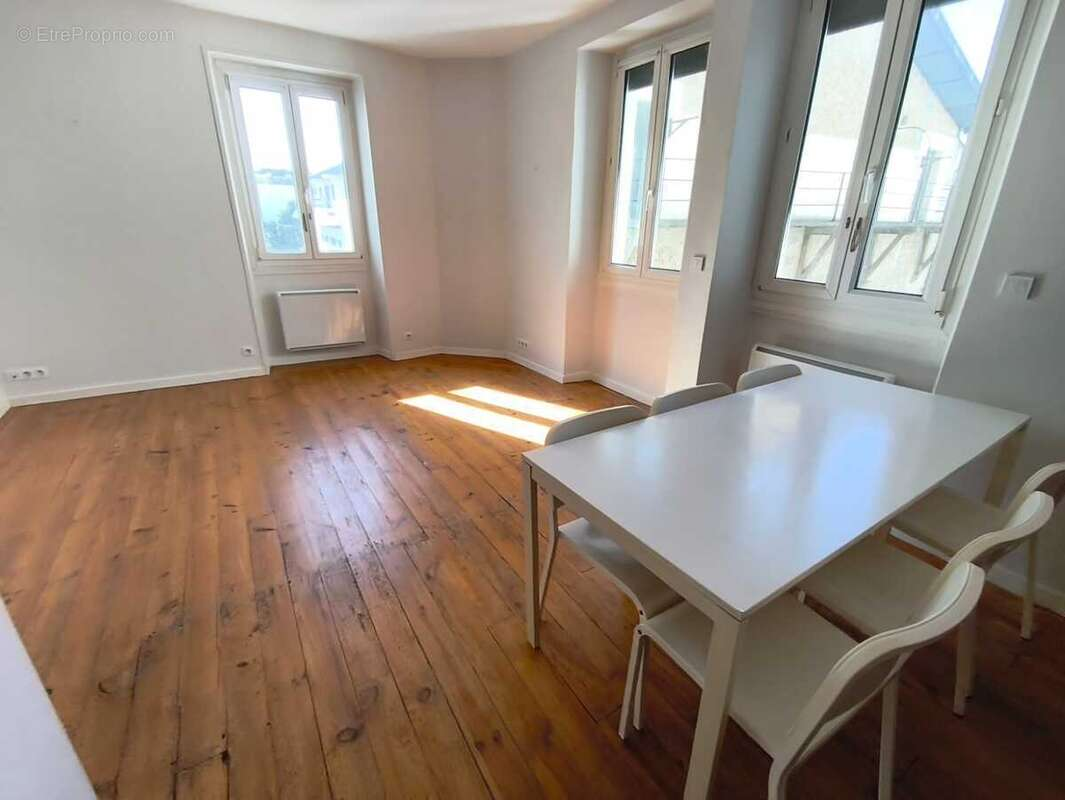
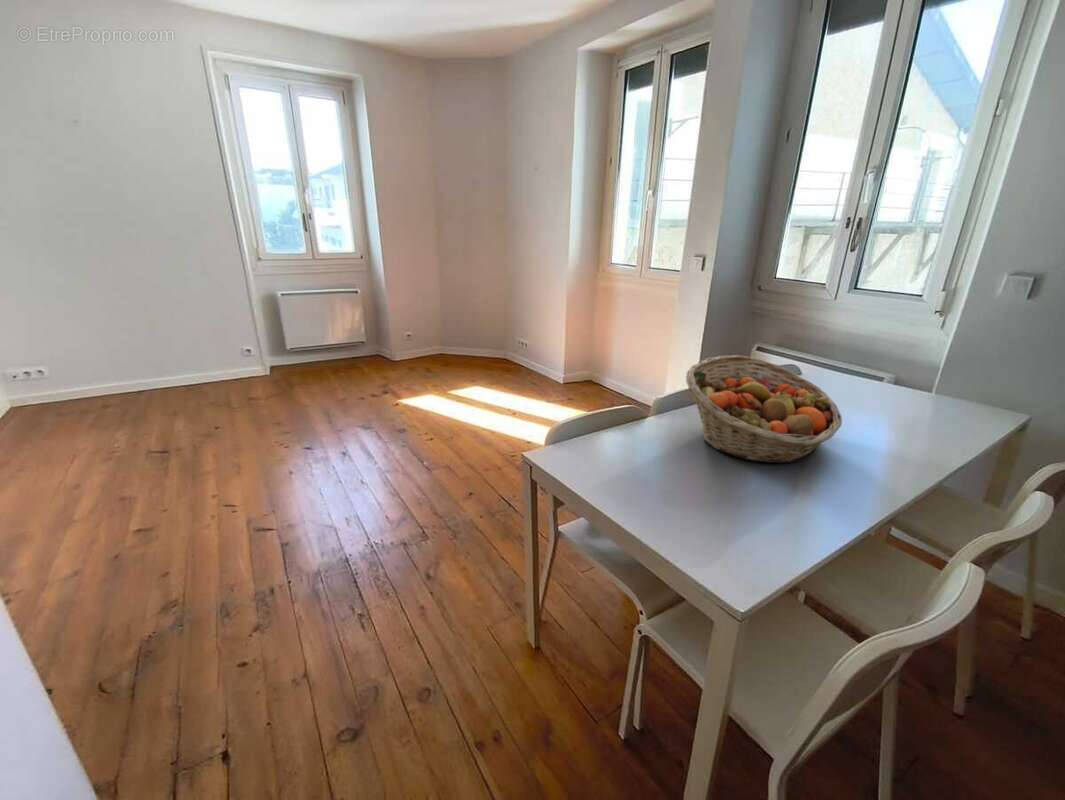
+ fruit basket [685,354,843,464]
